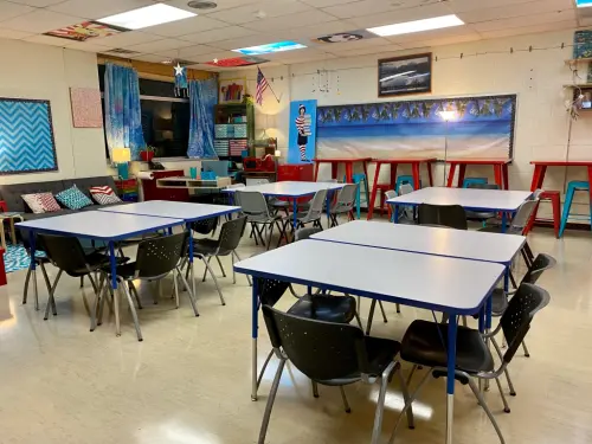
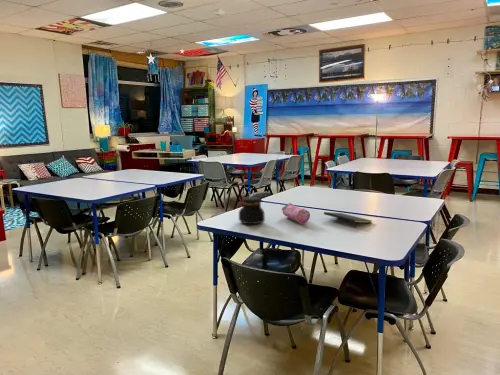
+ jar [238,195,266,225]
+ pencil case [281,202,311,225]
+ notepad [323,211,373,229]
